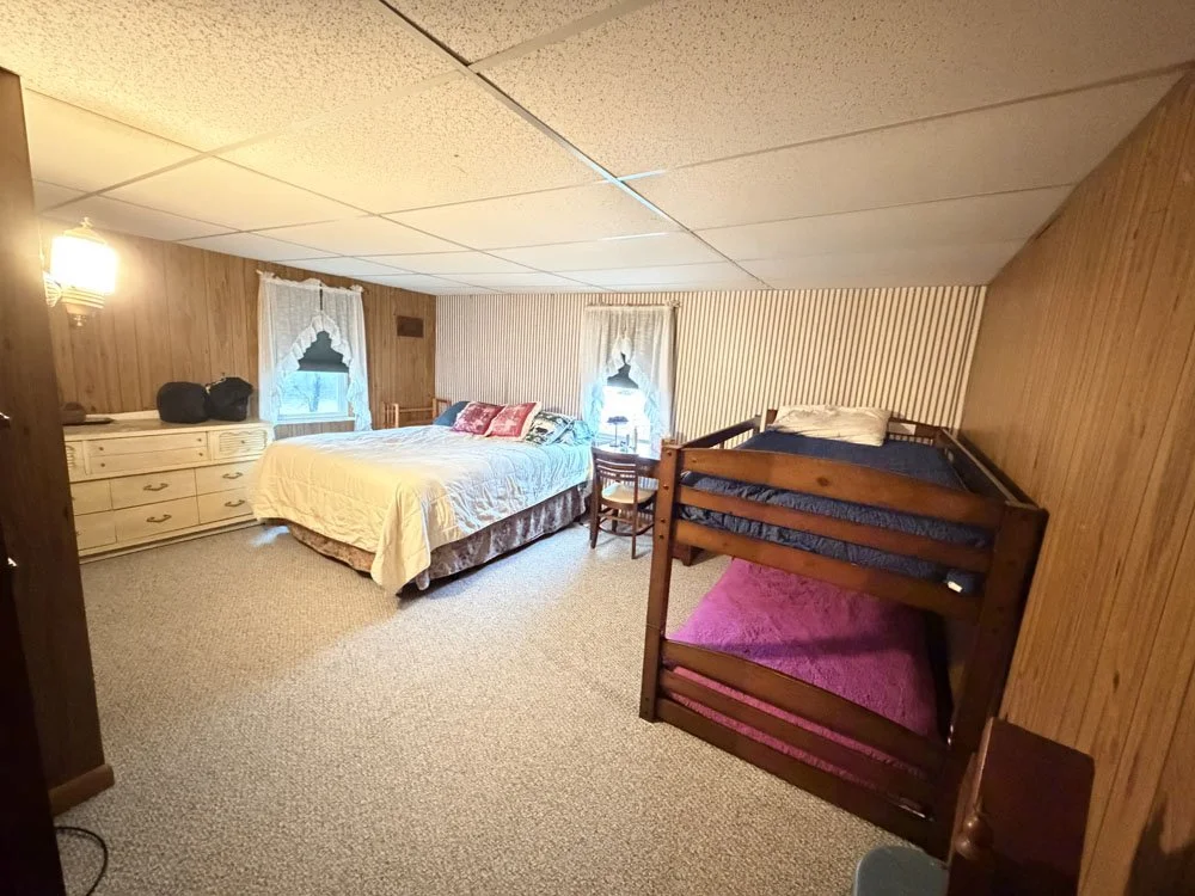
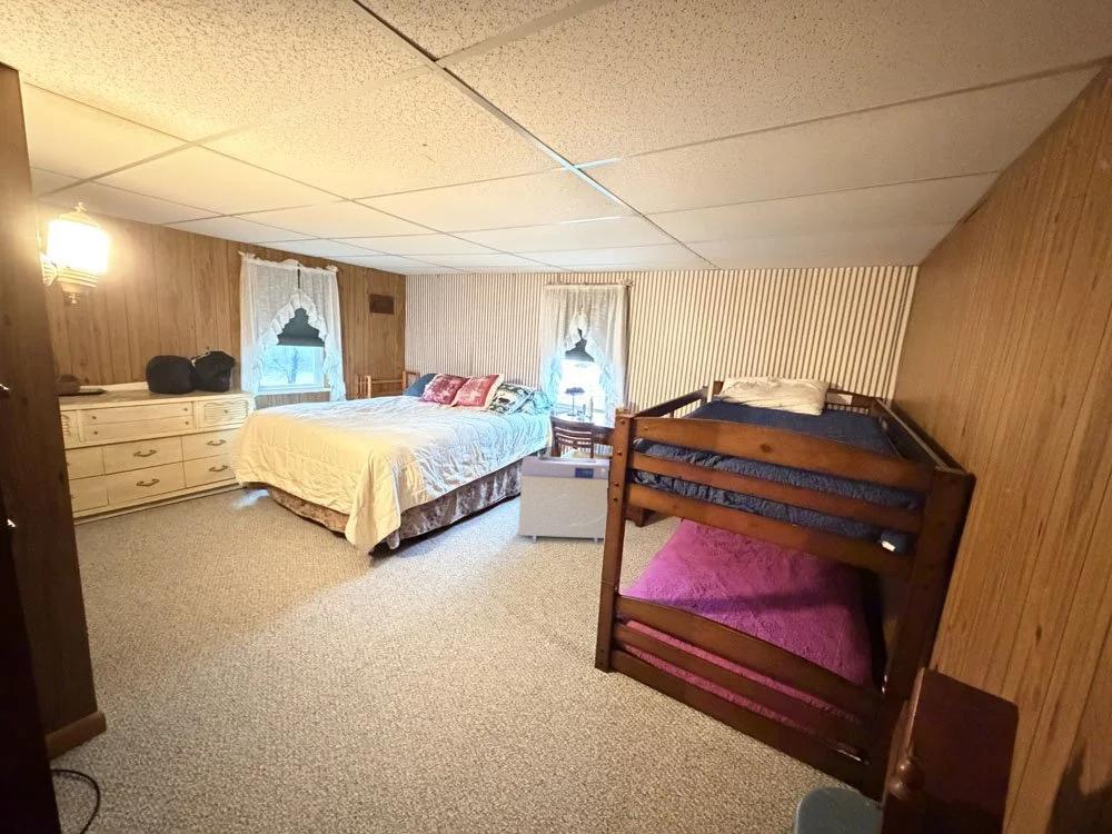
+ air purifier [517,455,610,546]
